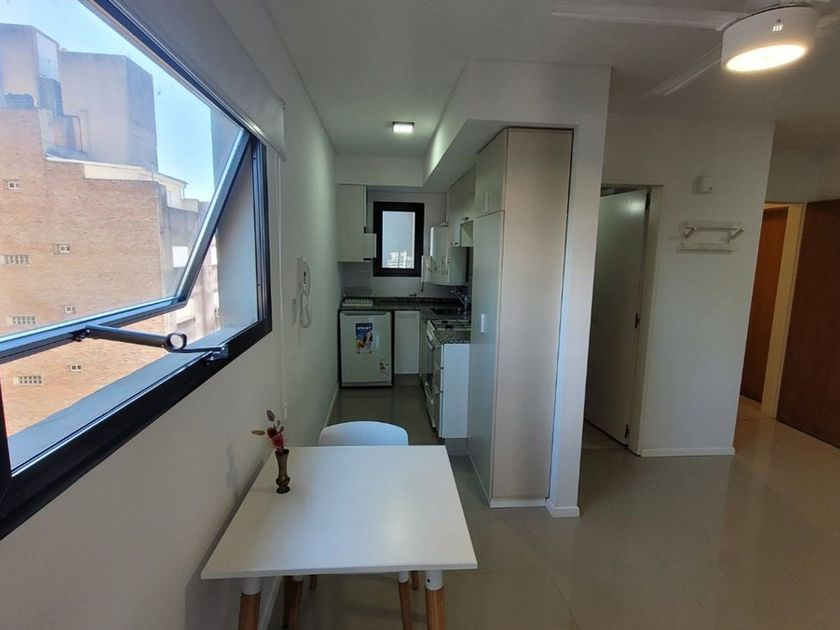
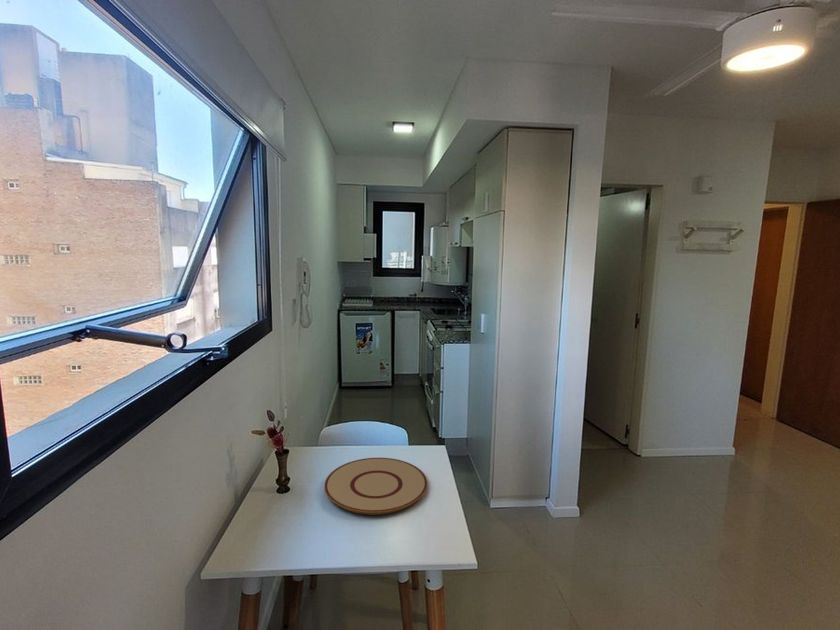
+ plate [323,457,428,516]
